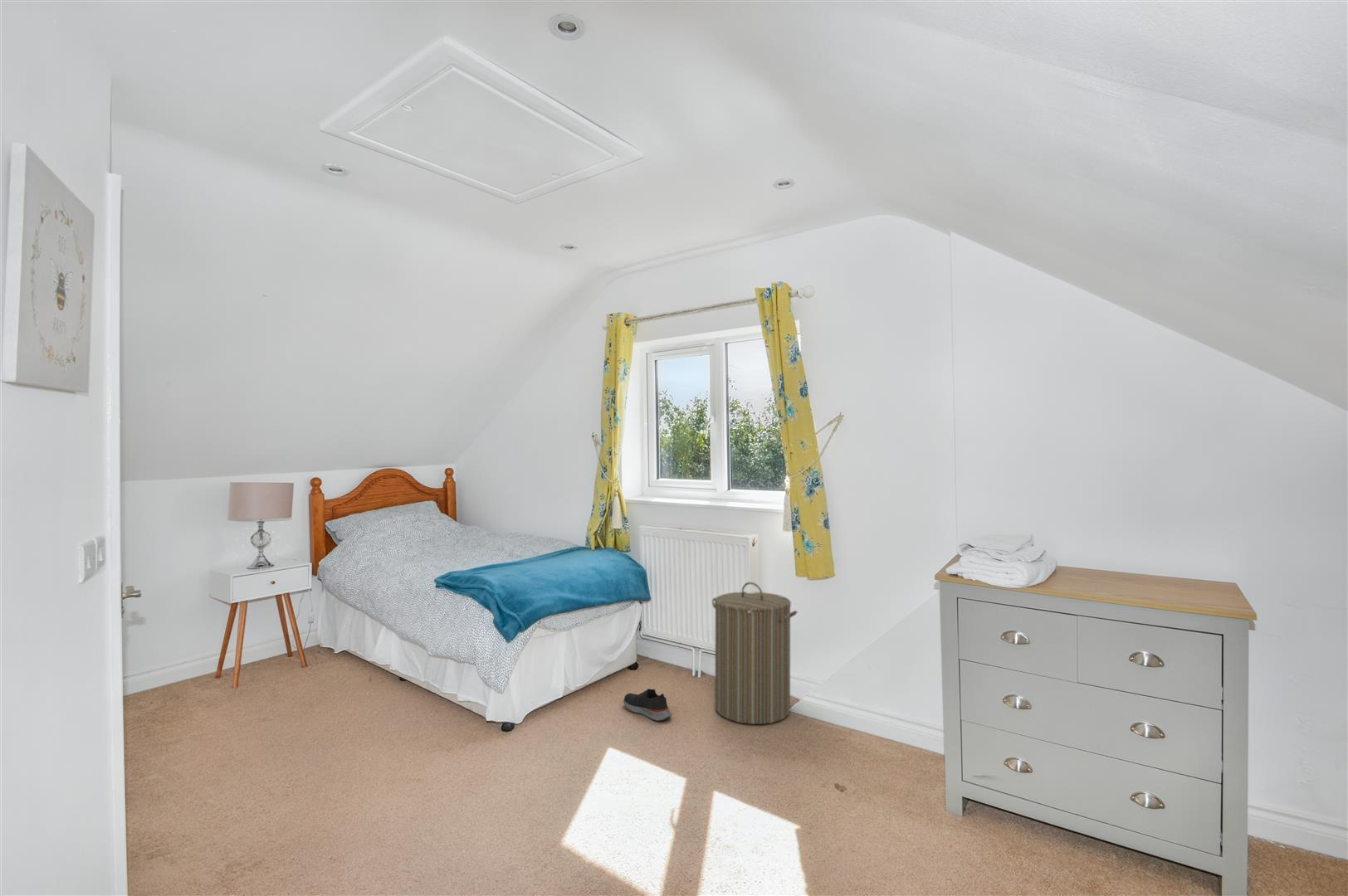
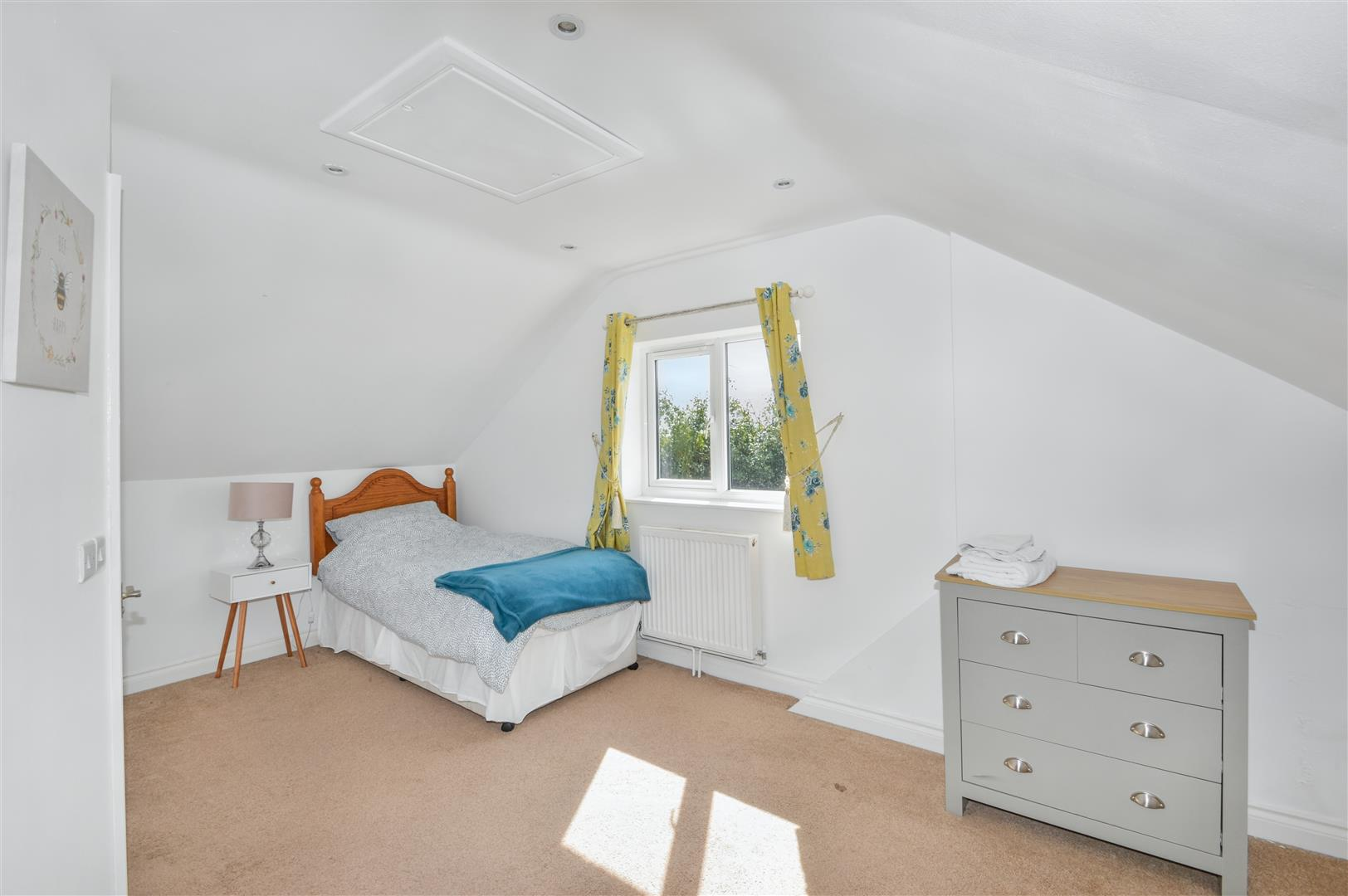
- shoe [623,688,672,722]
- laundry hamper [711,582,798,725]
